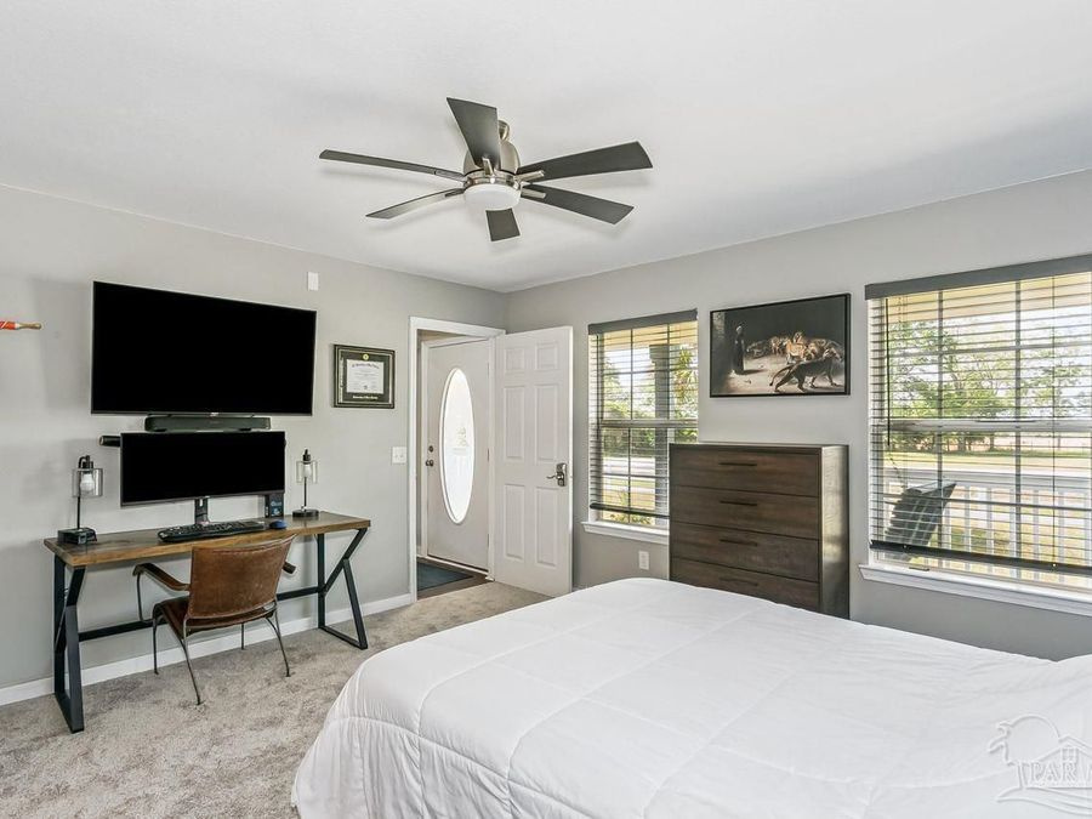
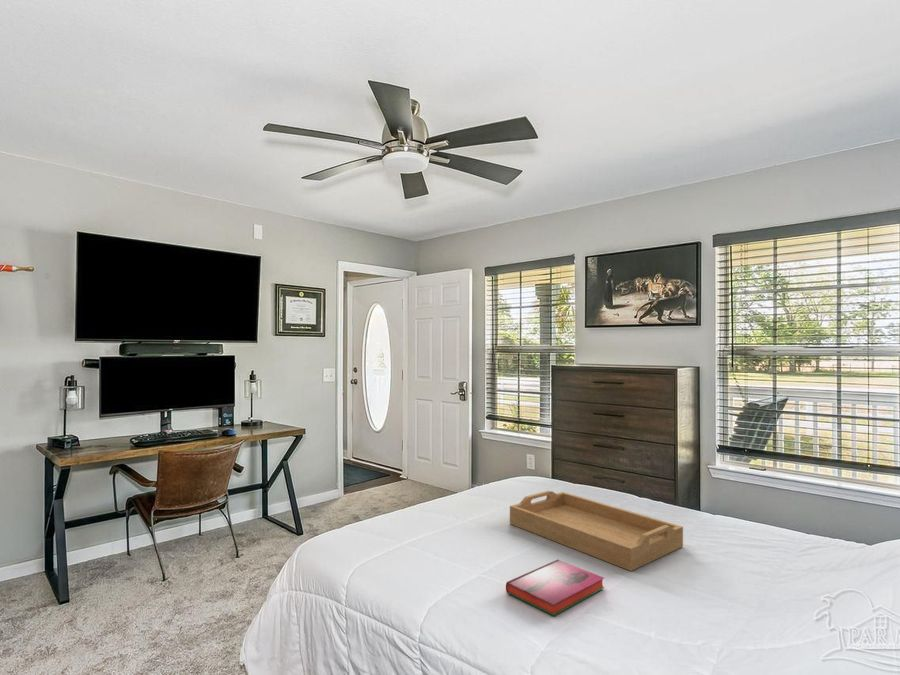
+ serving tray [509,490,684,572]
+ hardback book [505,559,605,616]
